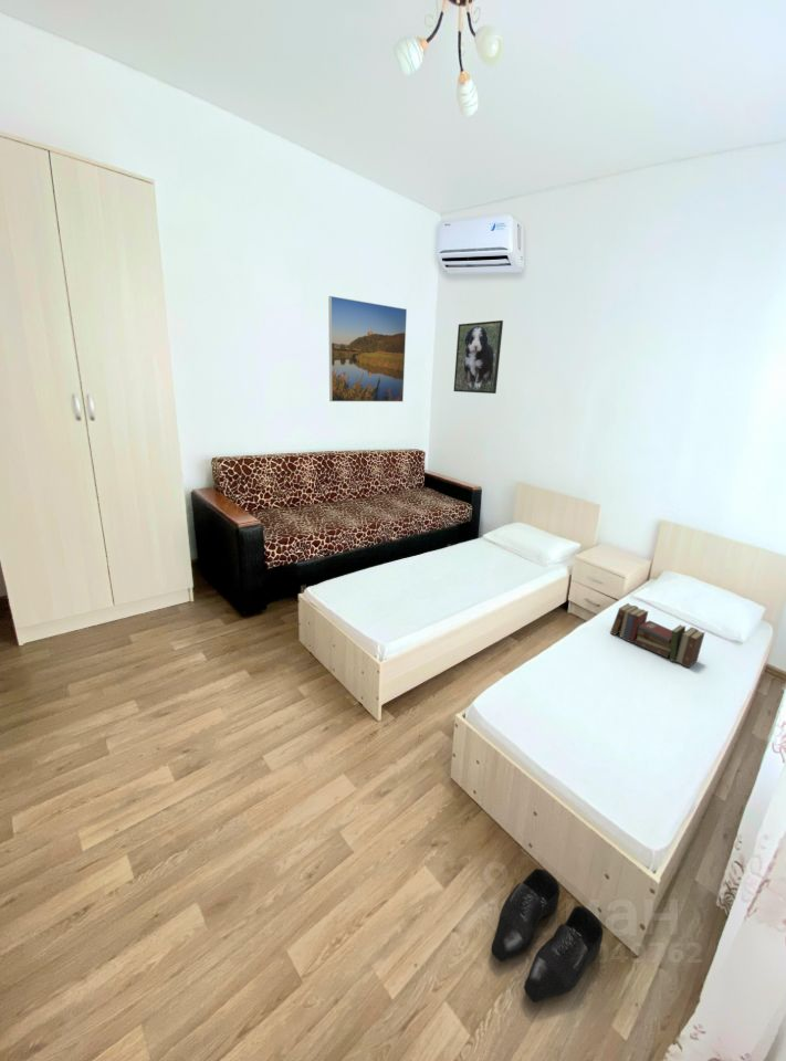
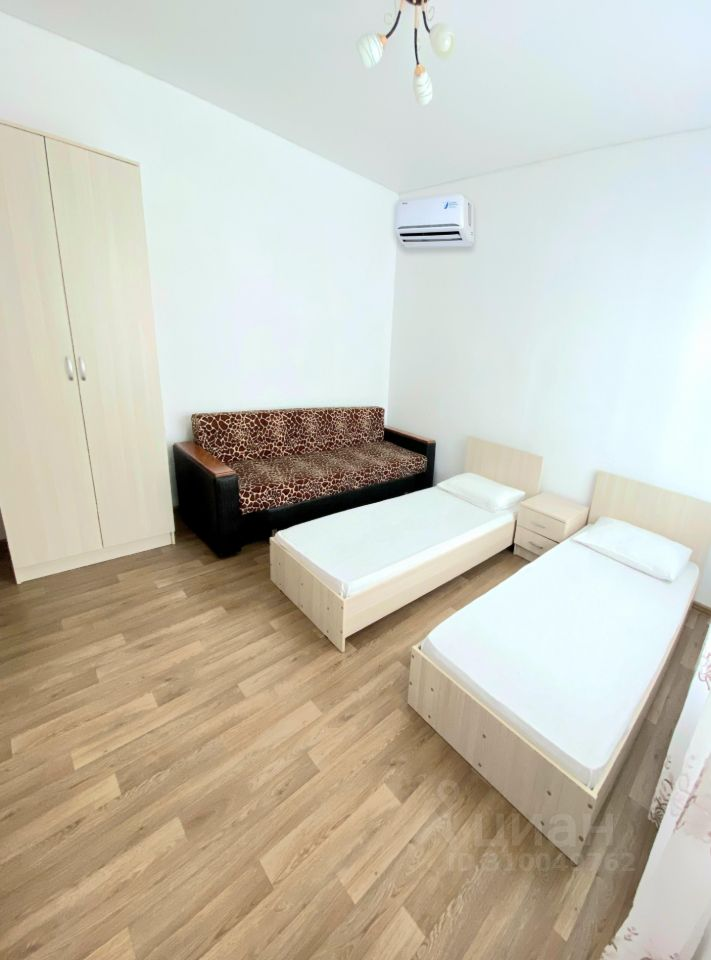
- book [609,602,706,669]
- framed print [452,319,504,395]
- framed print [327,295,408,403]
- shoe [490,868,605,1004]
